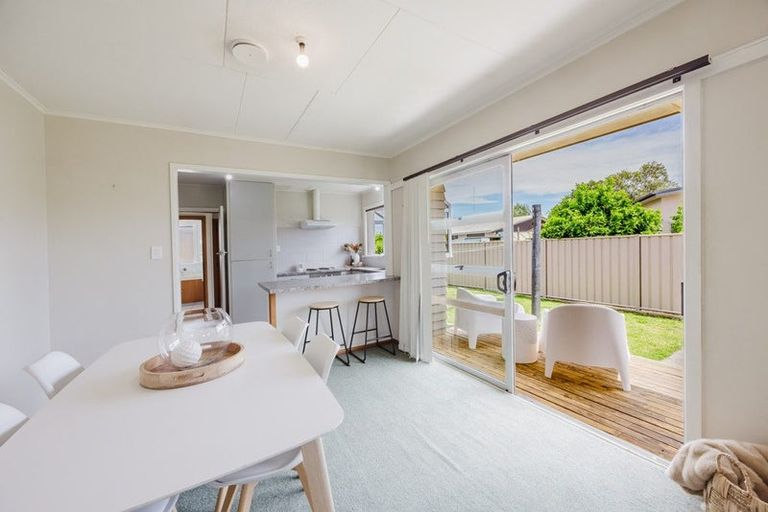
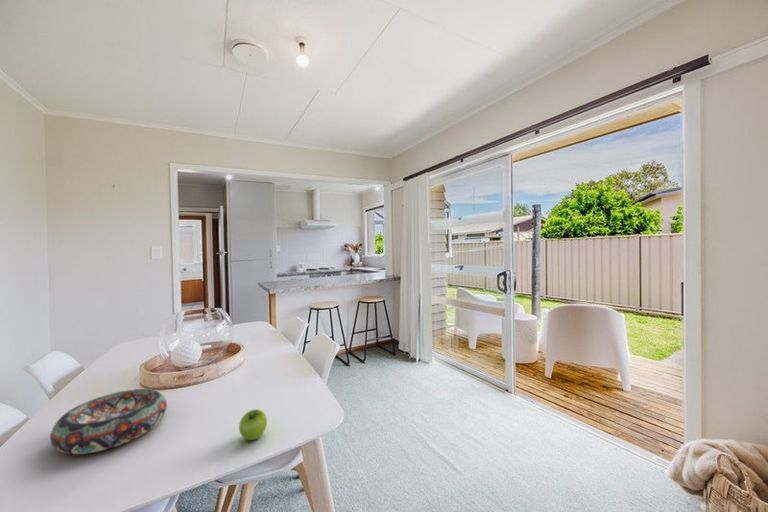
+ fruit [238,408,268,441]
+ decorative bowl [49,388,168,455]
